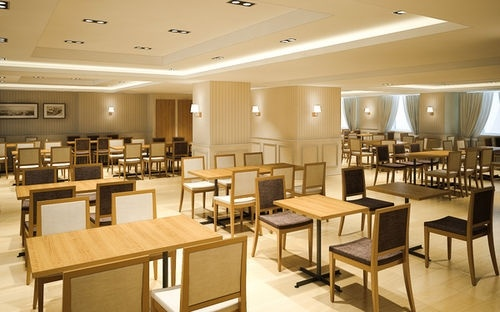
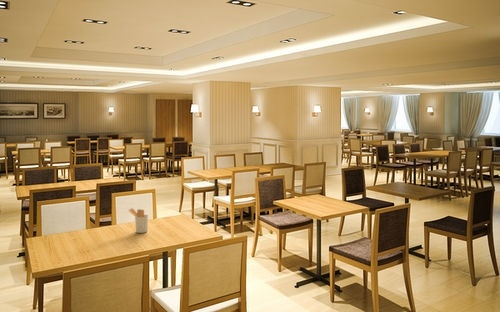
+ utensil holder [127,207,149,234]
